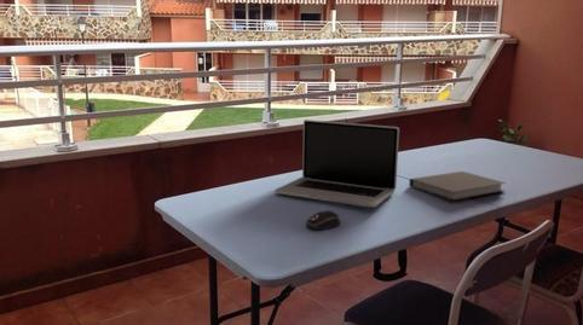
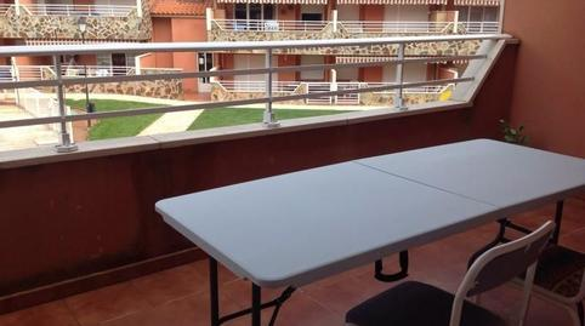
- laptop [273,118,400,209]
- notebook [408,170,507,202]
- computer mouse [305,209,341,231]
